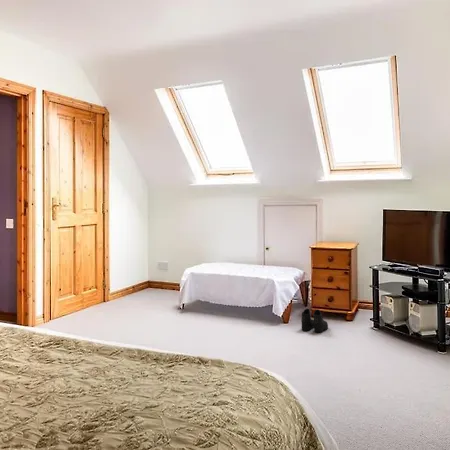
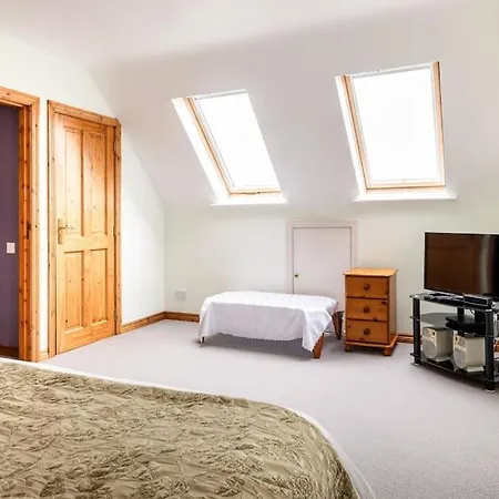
- boots [300,308,329,333]
